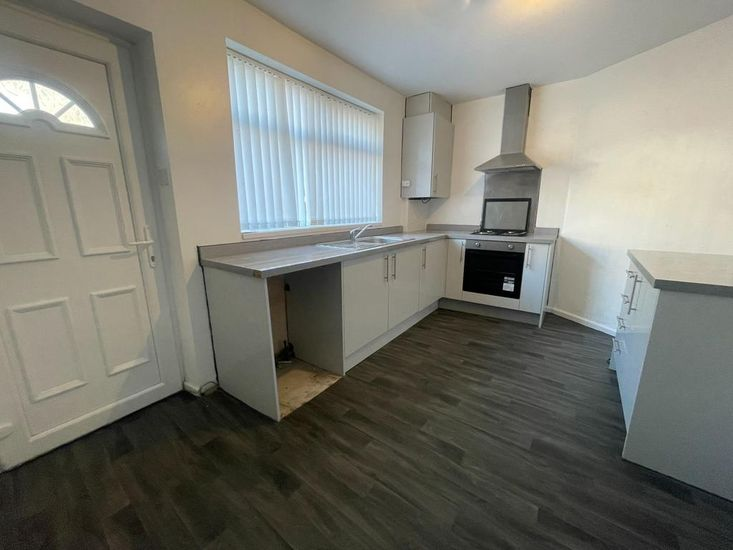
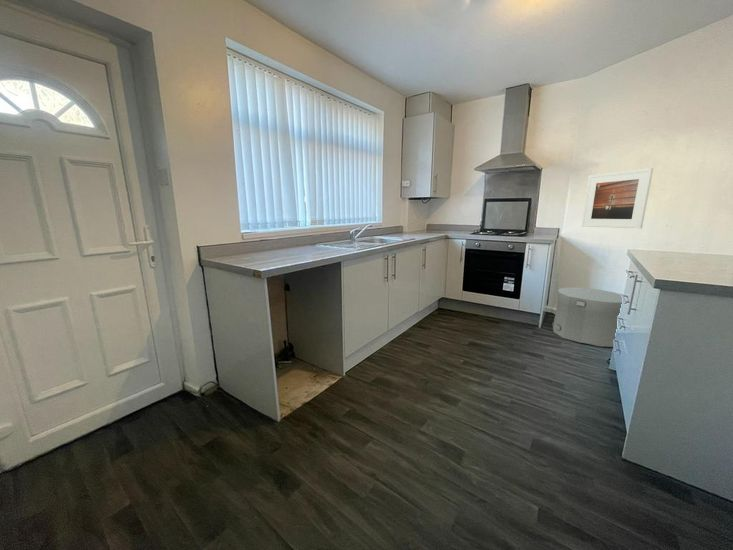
+ trash can [551,286,623,348]
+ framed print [581,167,654,229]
